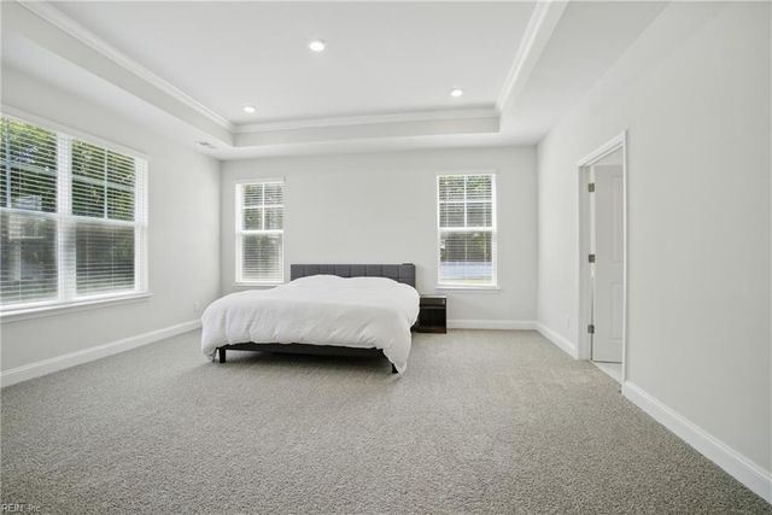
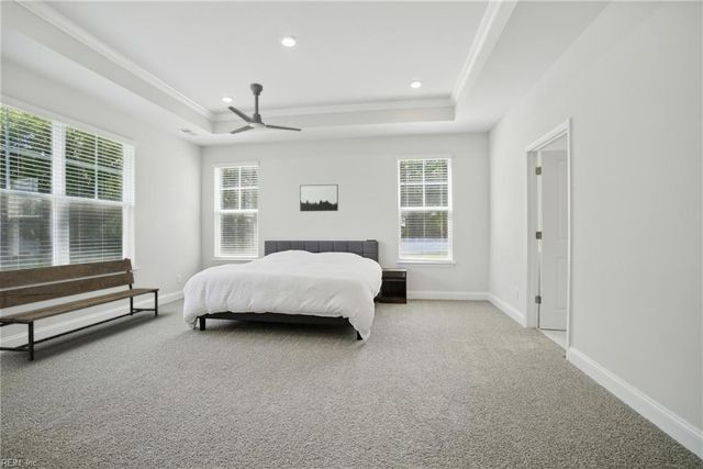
+ ceiling fan [227,82,302,135]
+ wall art [299,183,339,212]
+ bench [0,257,160,361]
